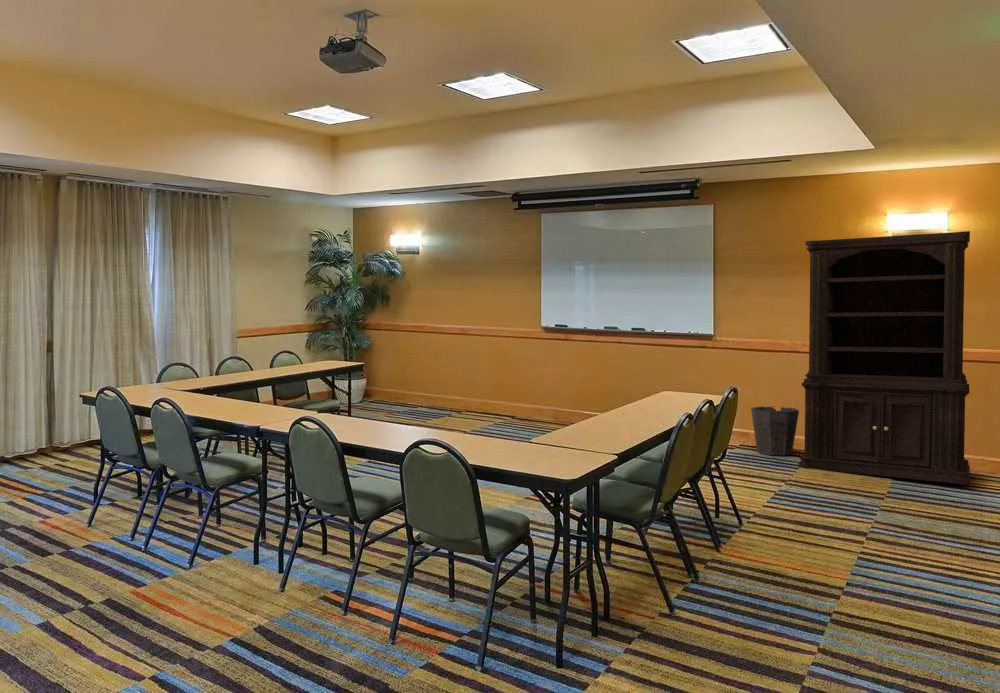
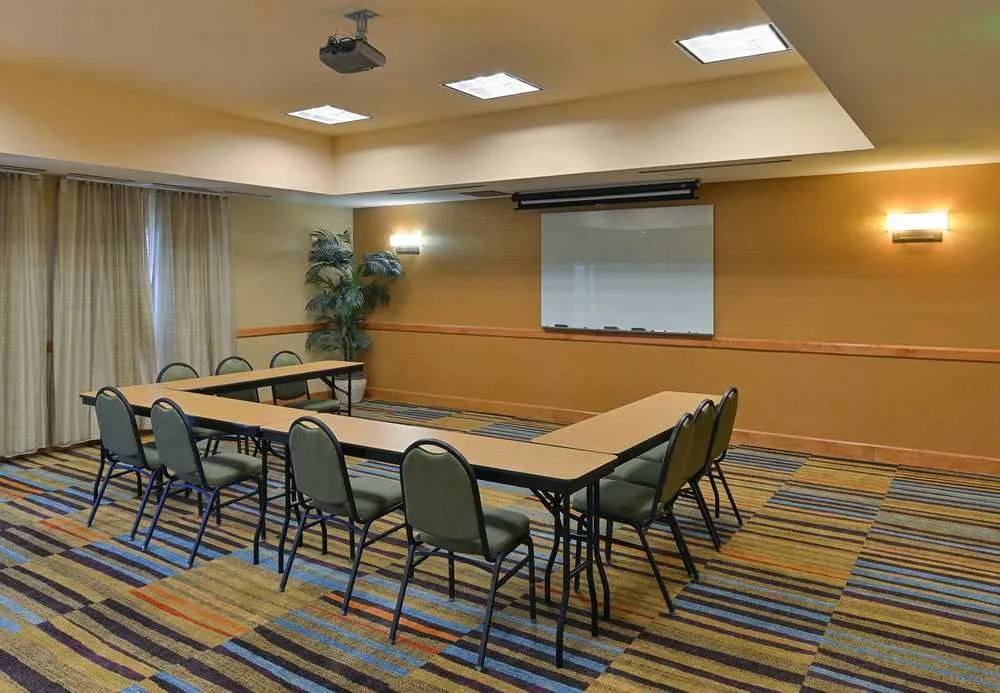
- waste bin [750,405,800,456]
- hutch [798,230,971,486]
